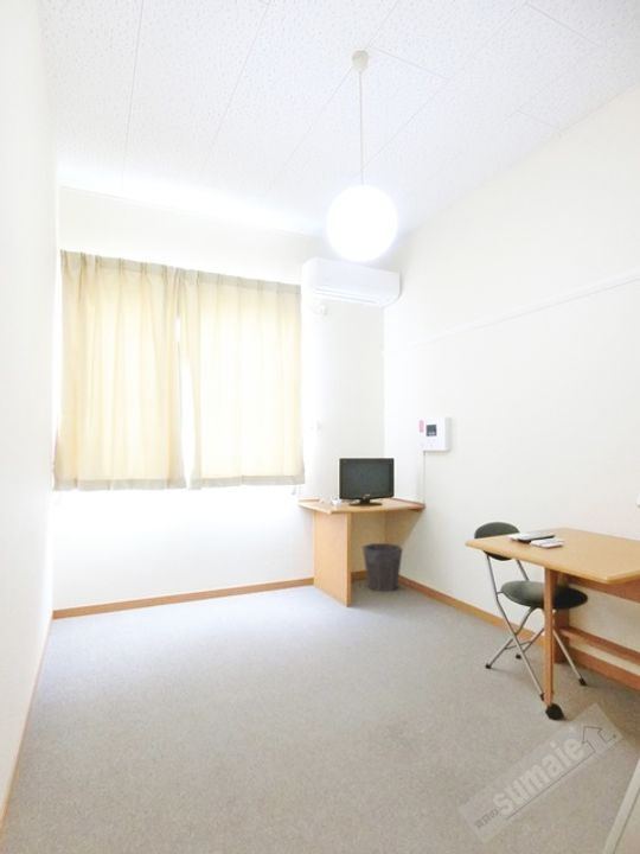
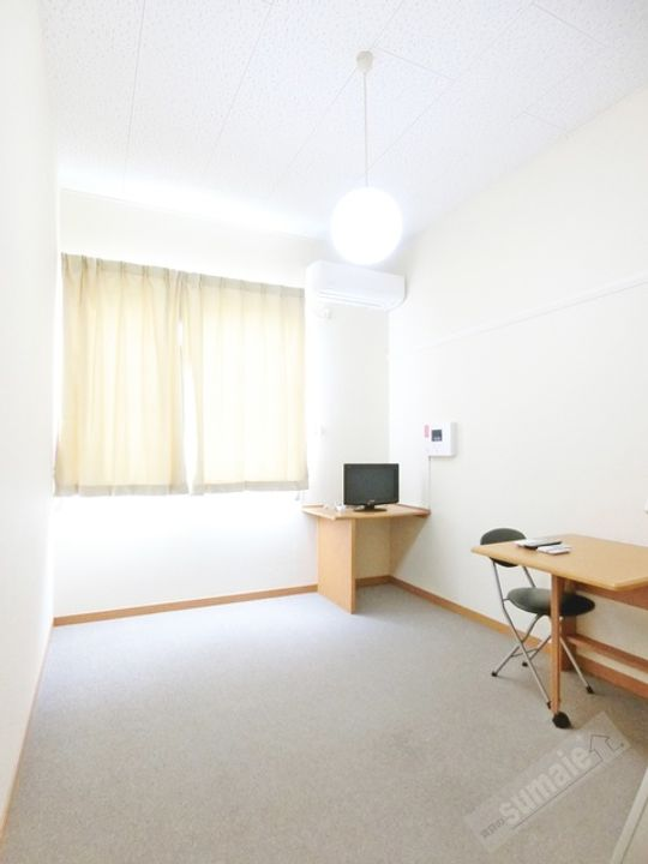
- waste bin [361,542,404,592]
